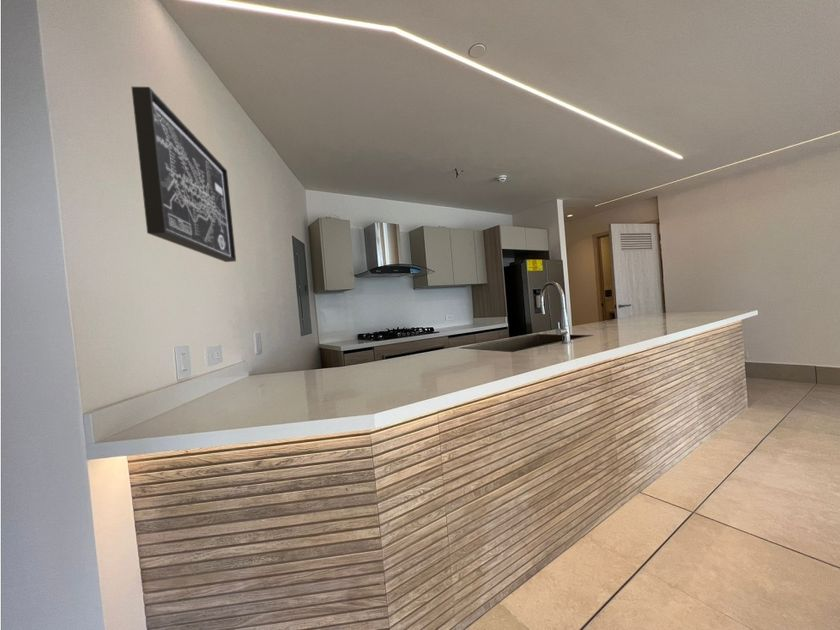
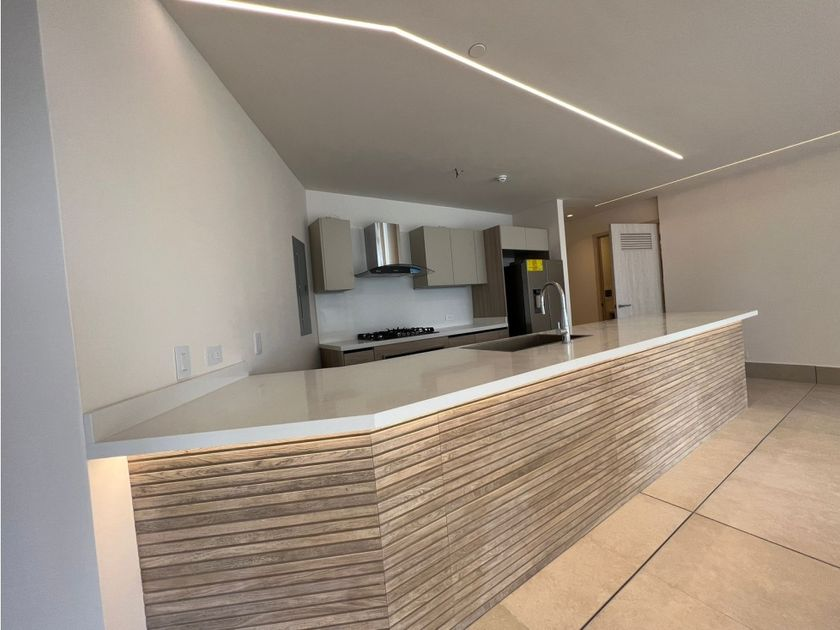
- wall art [131,86,237,263]
